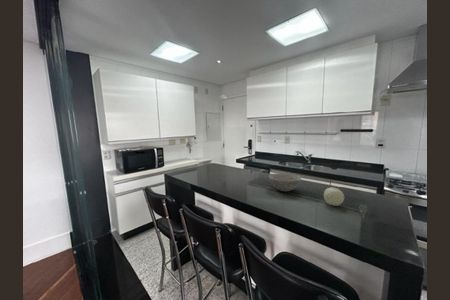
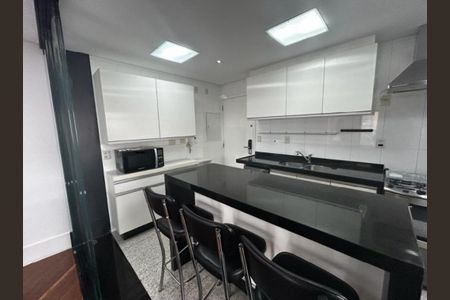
- bowl [268,172,302,192]
- fruit [323,187,345,207]
